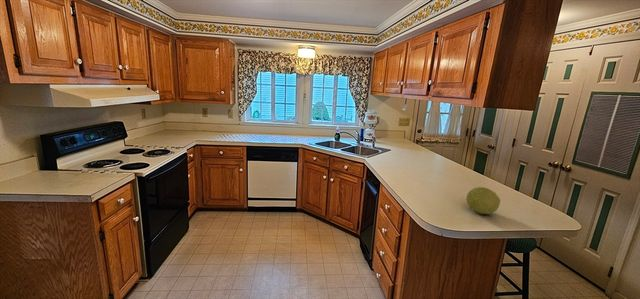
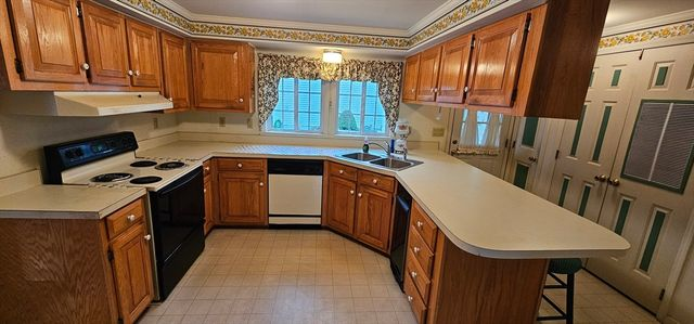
- fruit [465,186,501,215]
